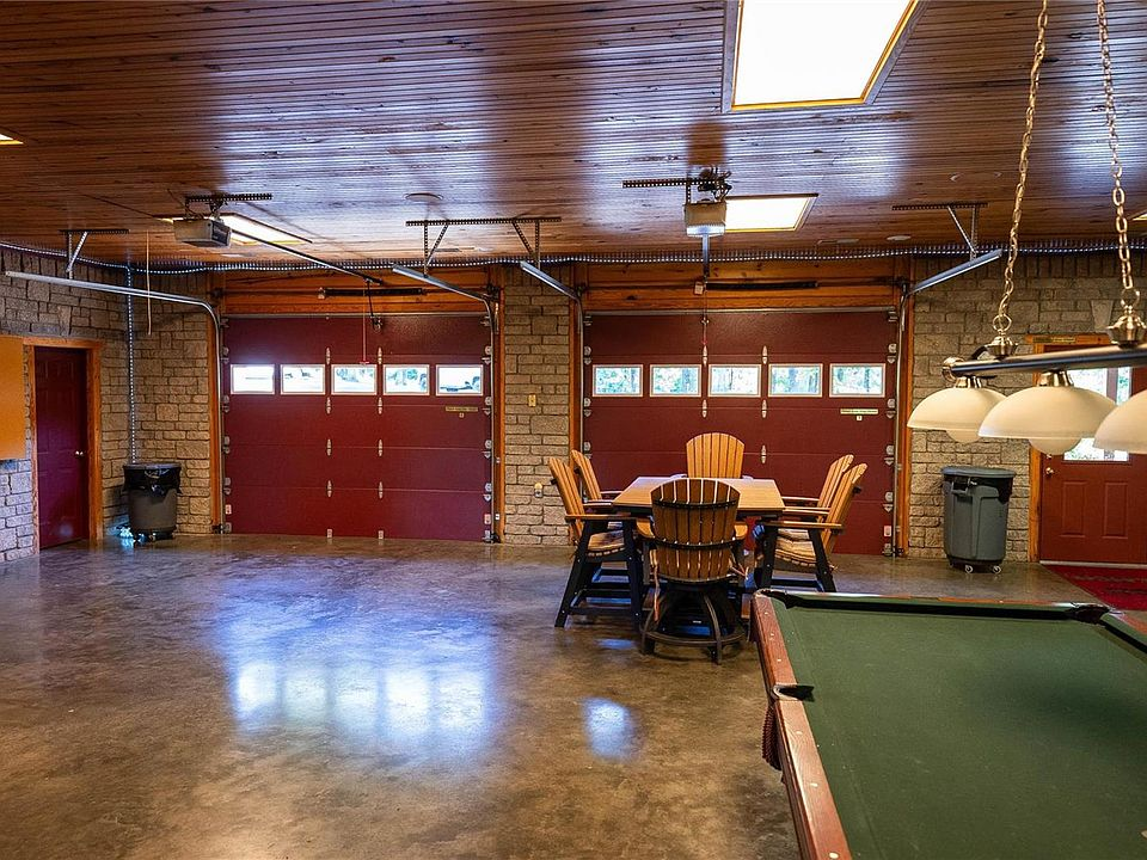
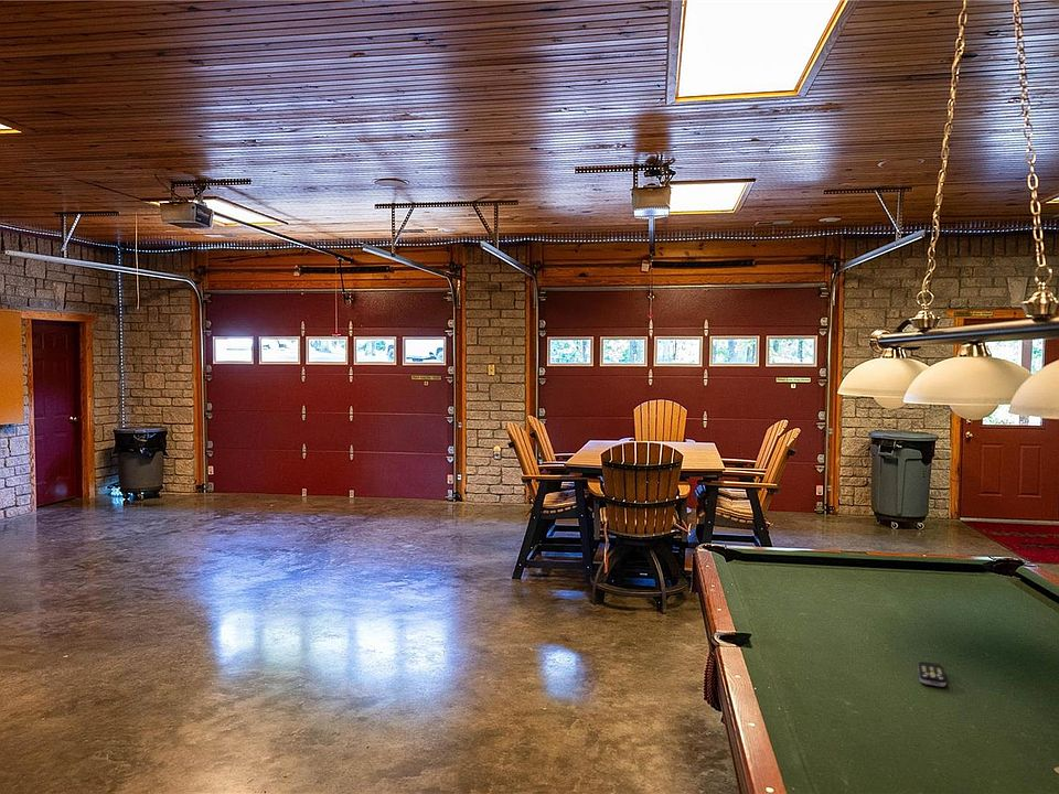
+ remote control [917,661,948,687]
